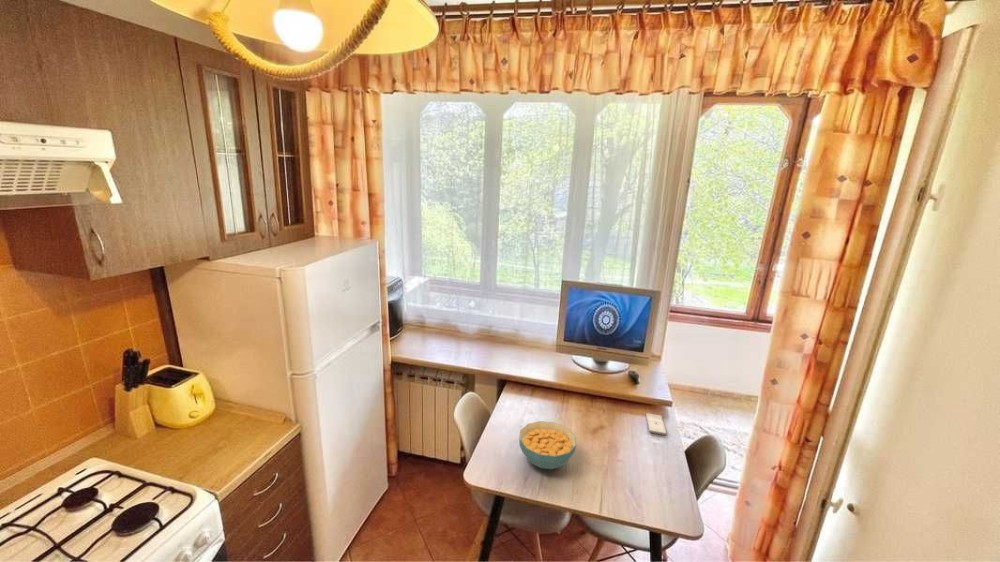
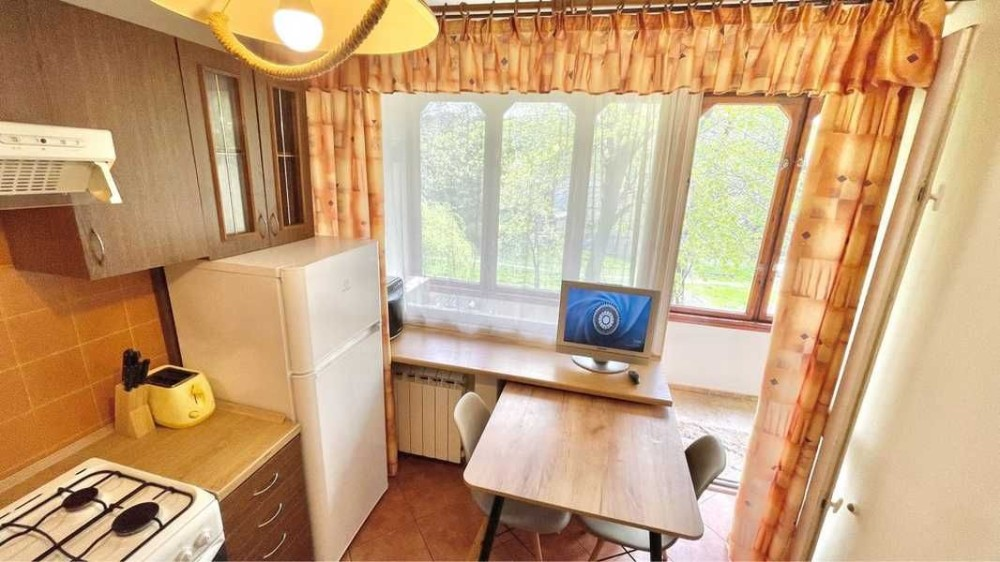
- smartphone [645,412,667,436]
- cereal bowl [518,420,577,470]
